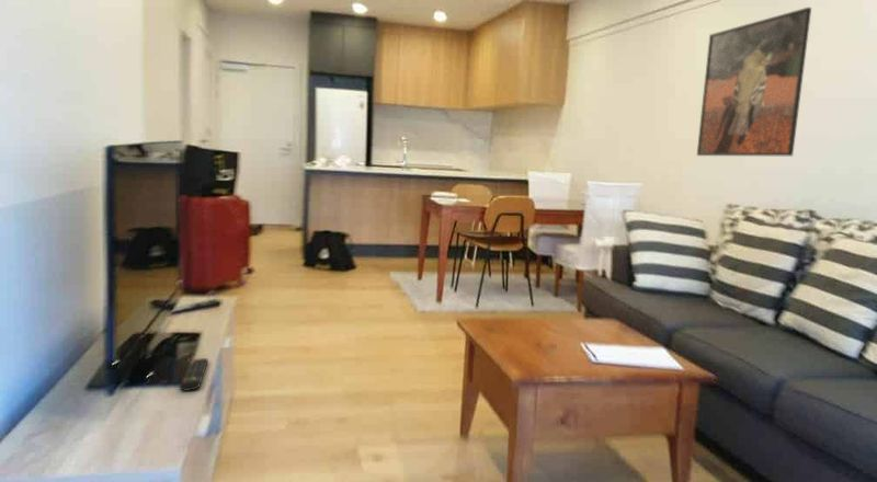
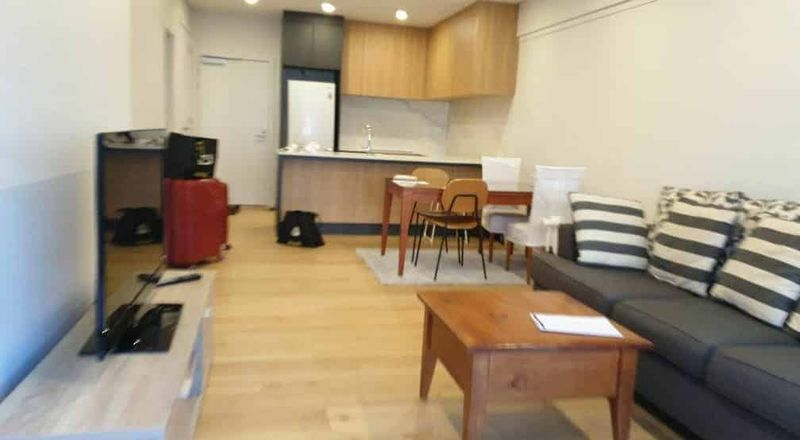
- remote control [178,357,209,392]
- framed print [696,7,812,157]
